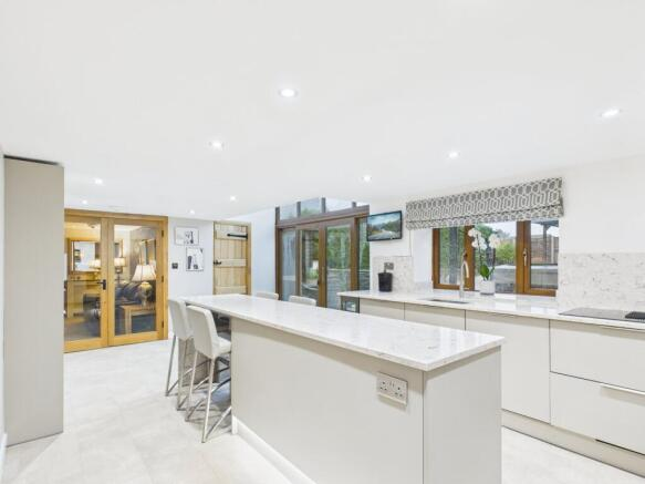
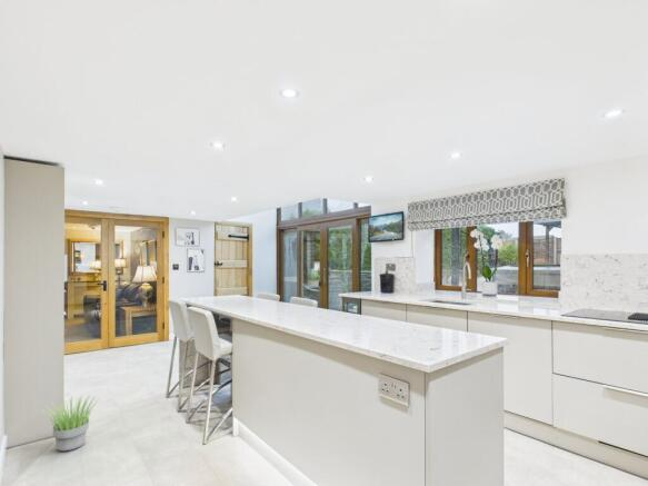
+ potted plant [40,395,101,453]
